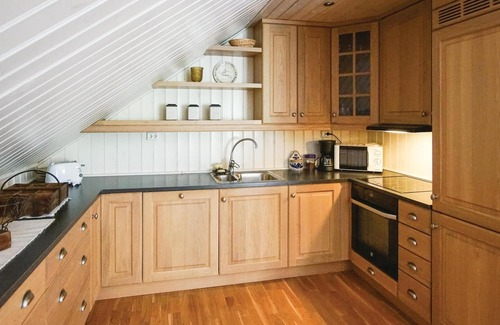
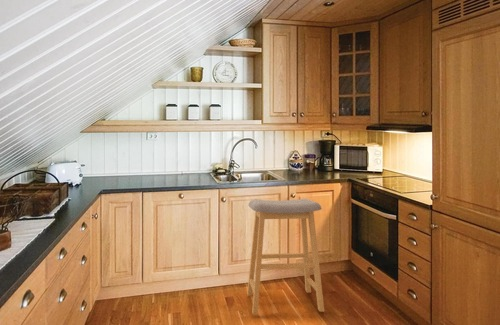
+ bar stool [246,198,325,316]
